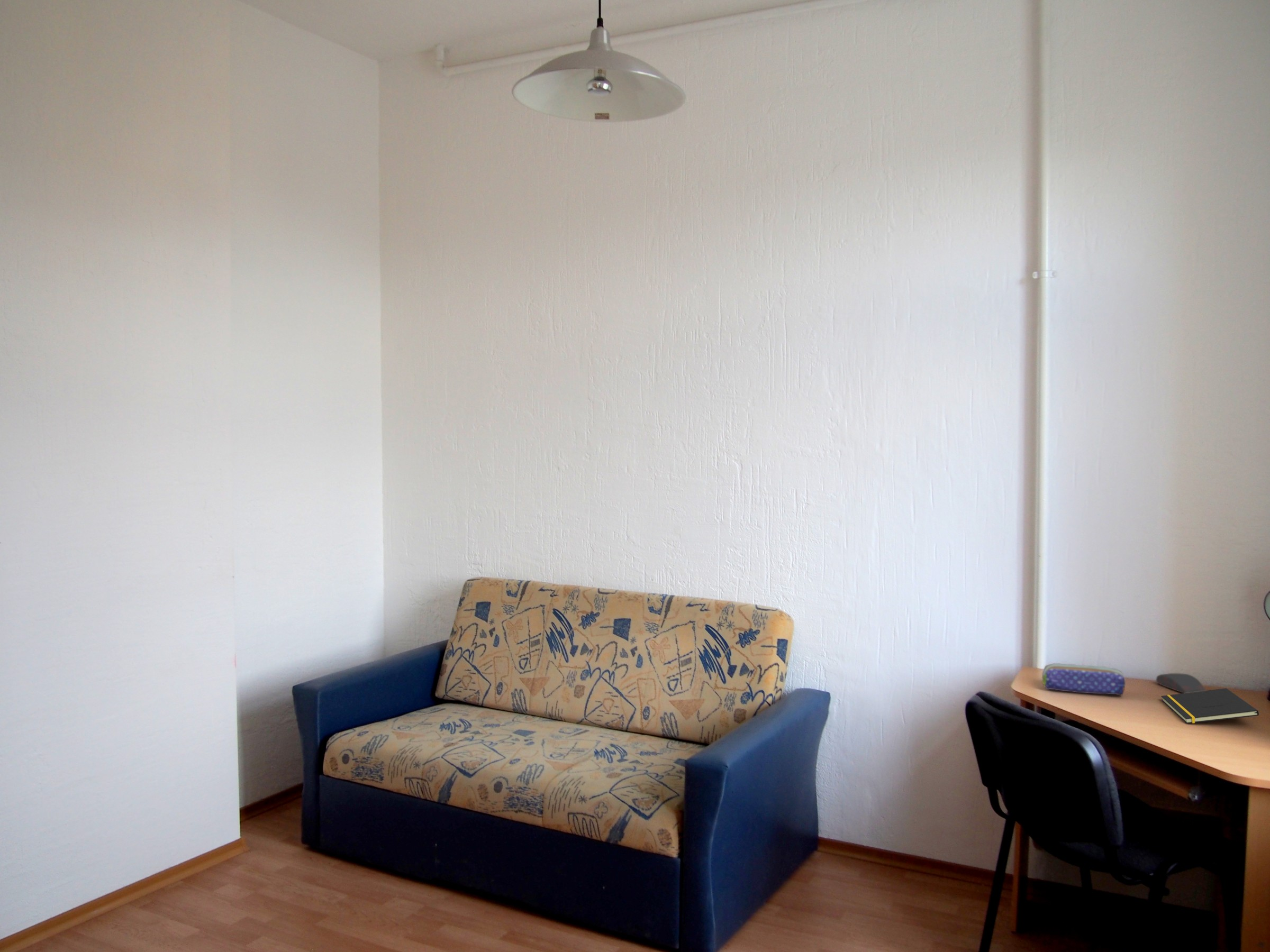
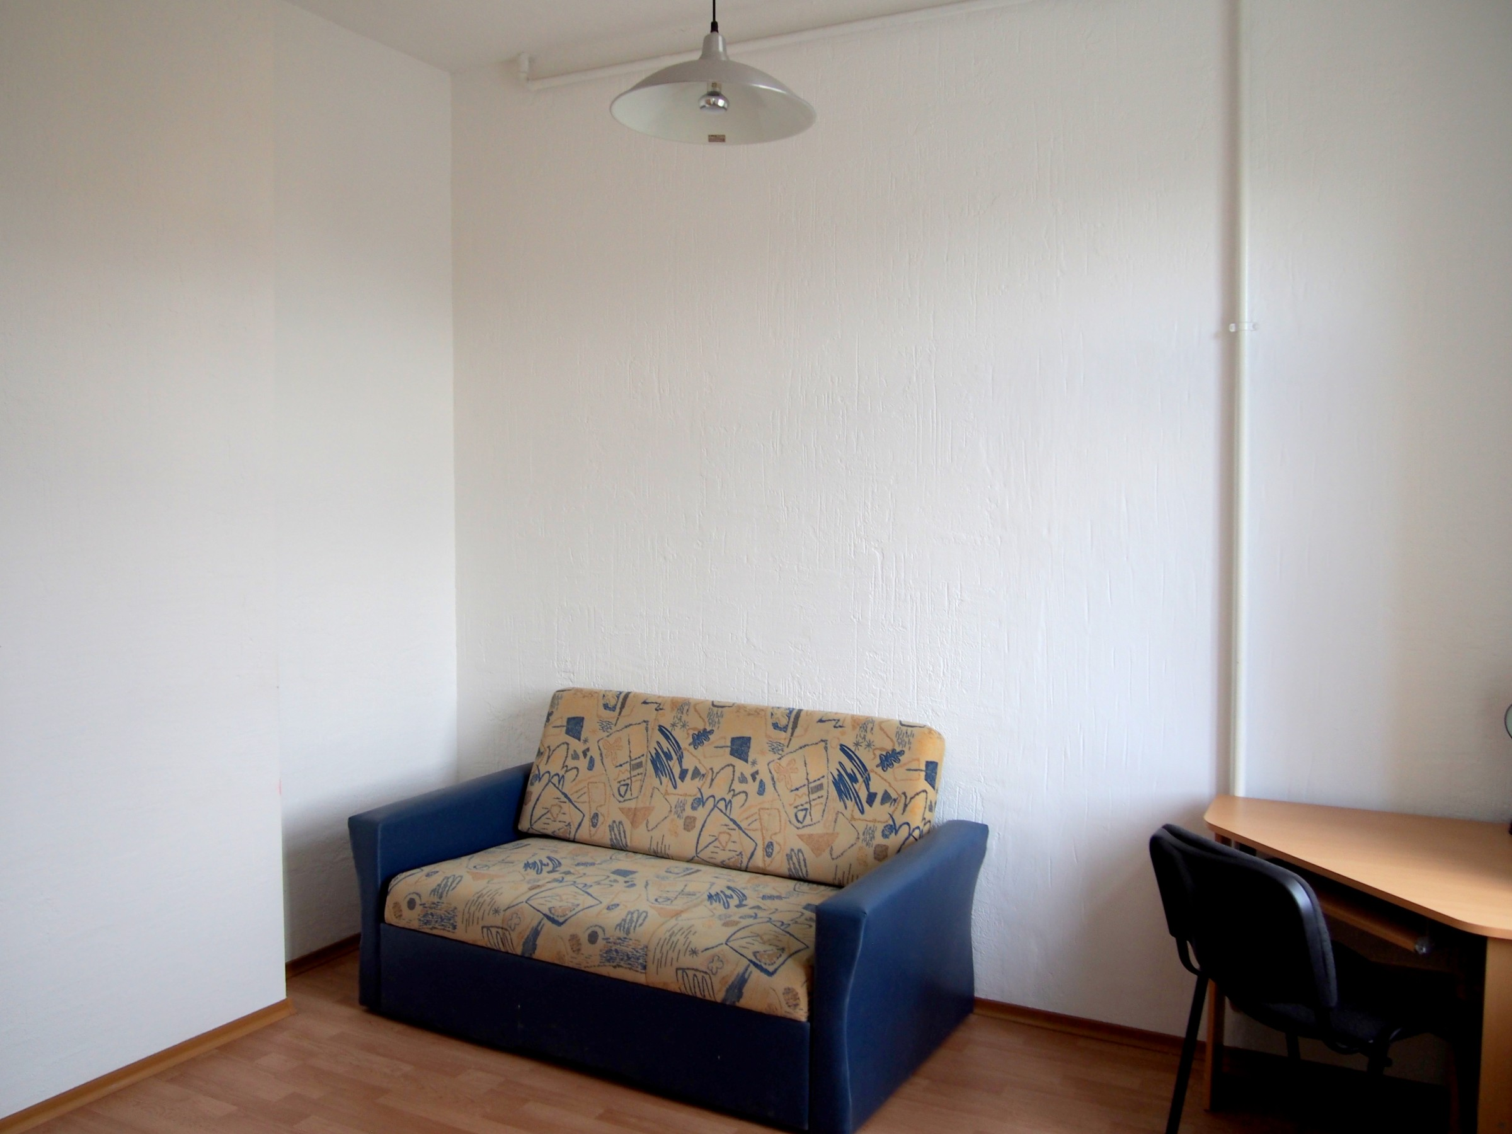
- notepad [1160,688,1259,724]
- computer mouse [1156,673,1206,693]
- pencil case [1041,663,1126,696]
